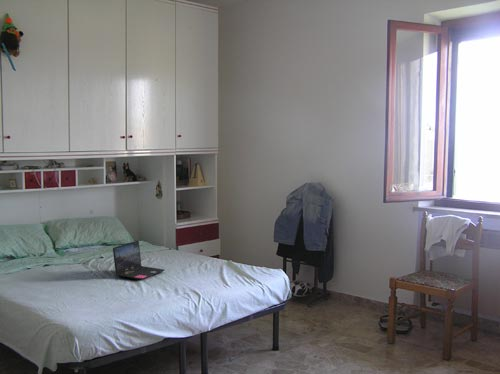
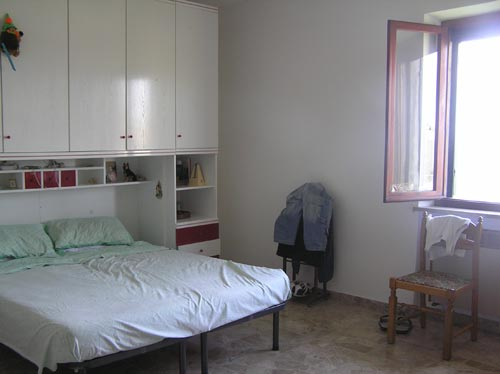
- laptop [112,240,165,281]
